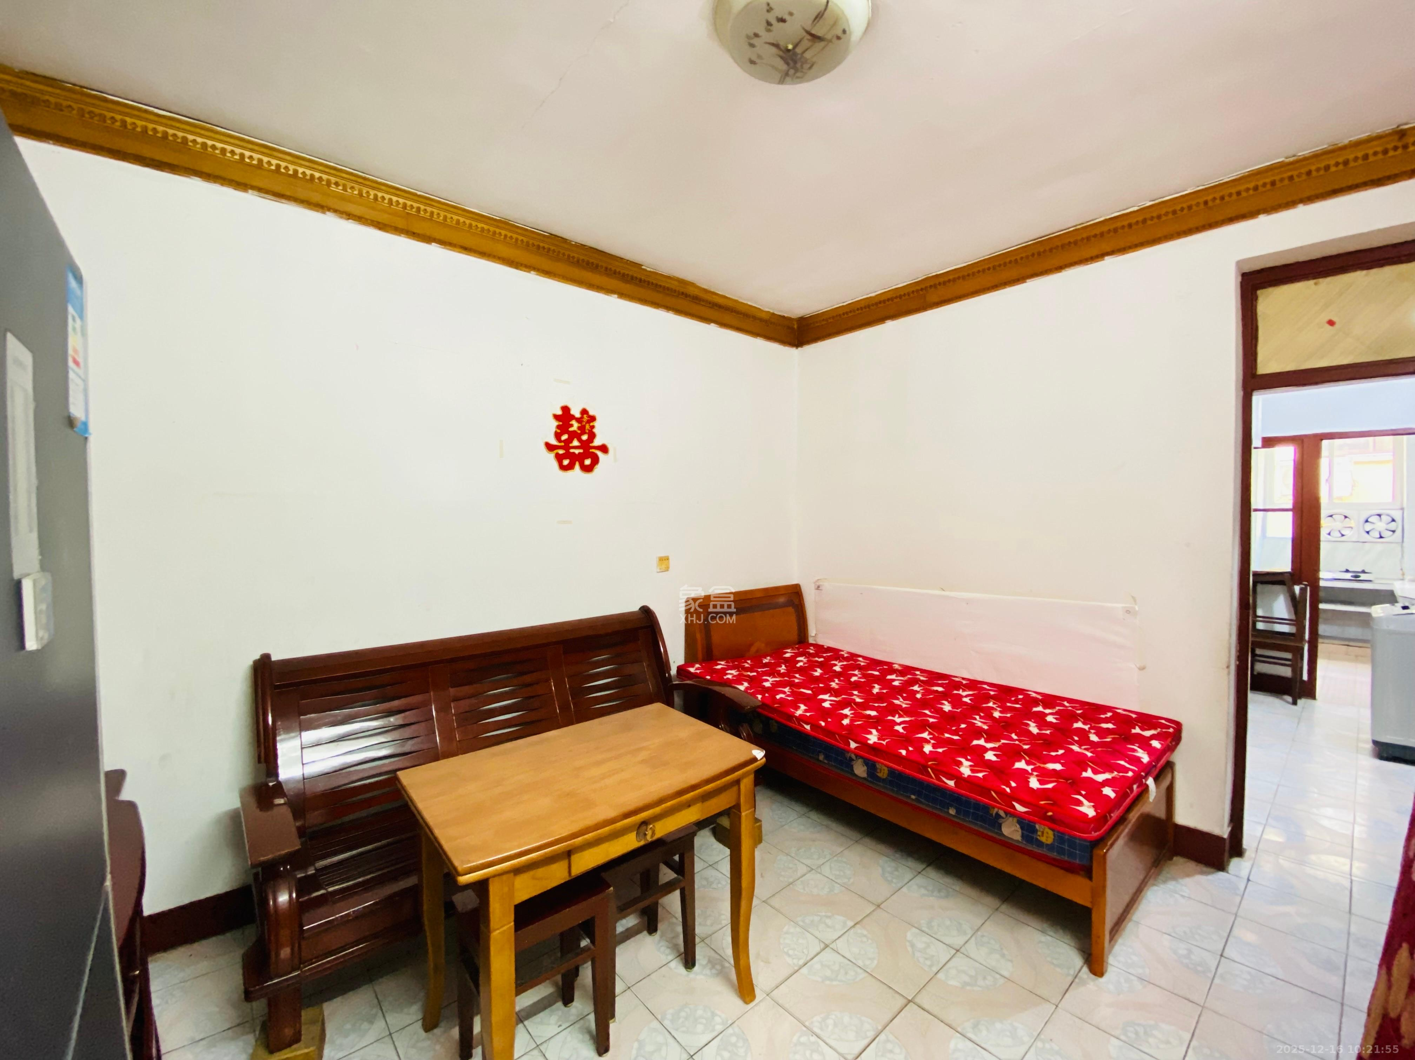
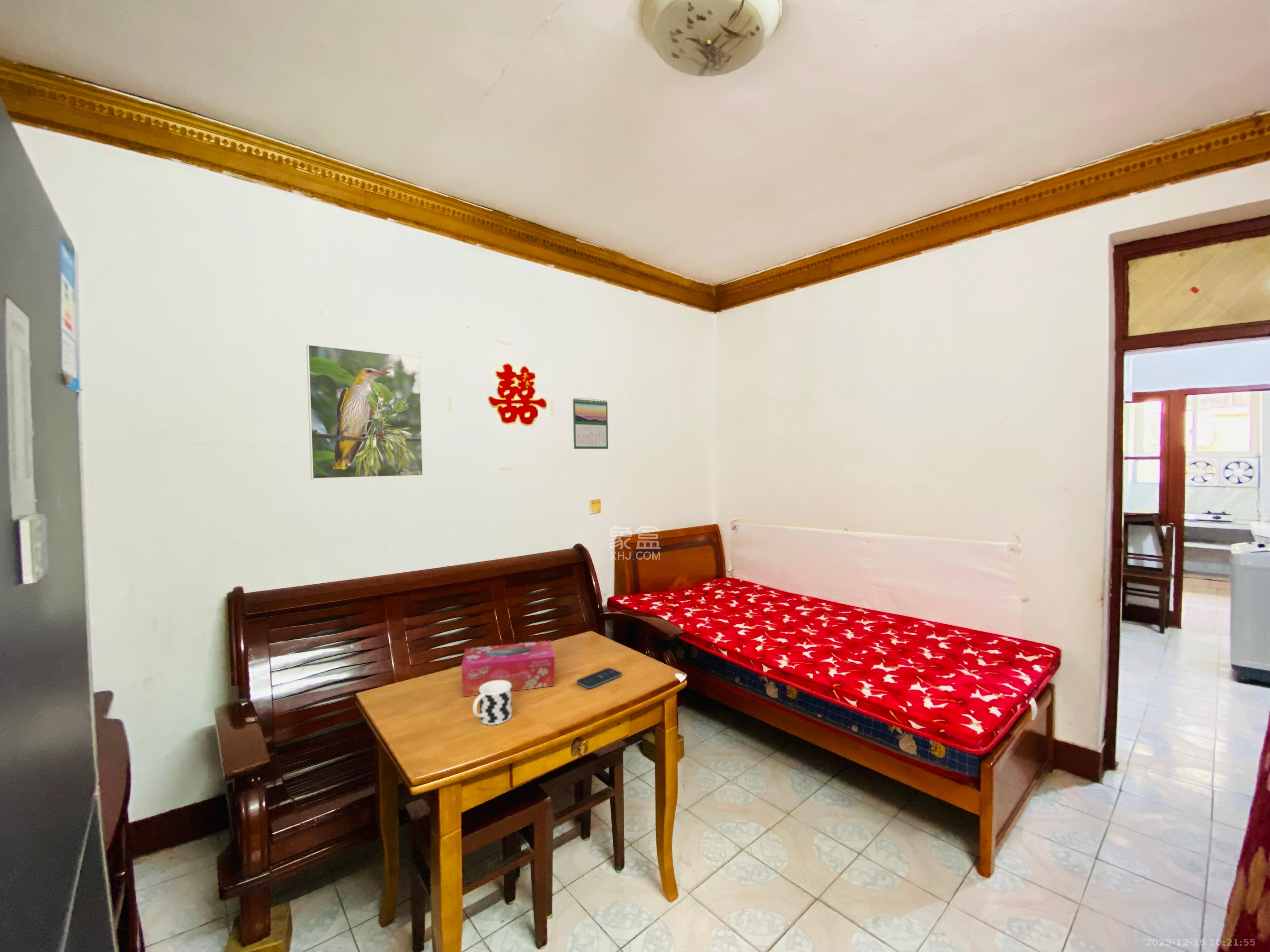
+ smartphone [576,667,622,689]
+ tissue box [461,640,555,697]
+ calendar [572,397,609,449]
+ cup [472,680,512,725]
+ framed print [306,344,424,479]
